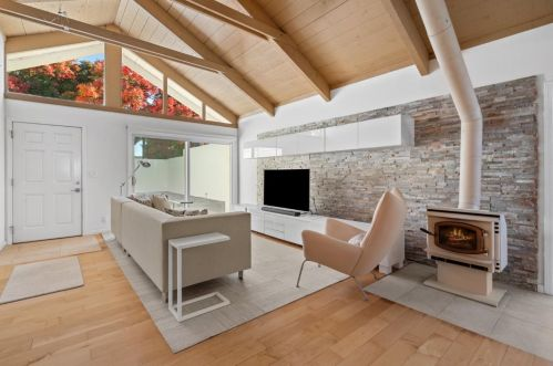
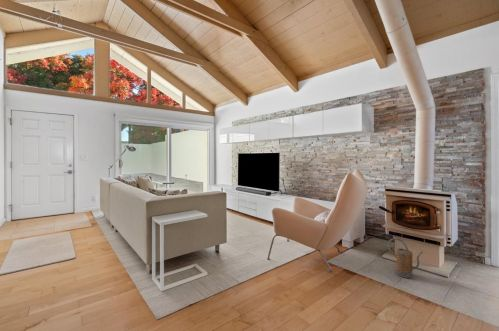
+ watering can [387,237,424,279]
